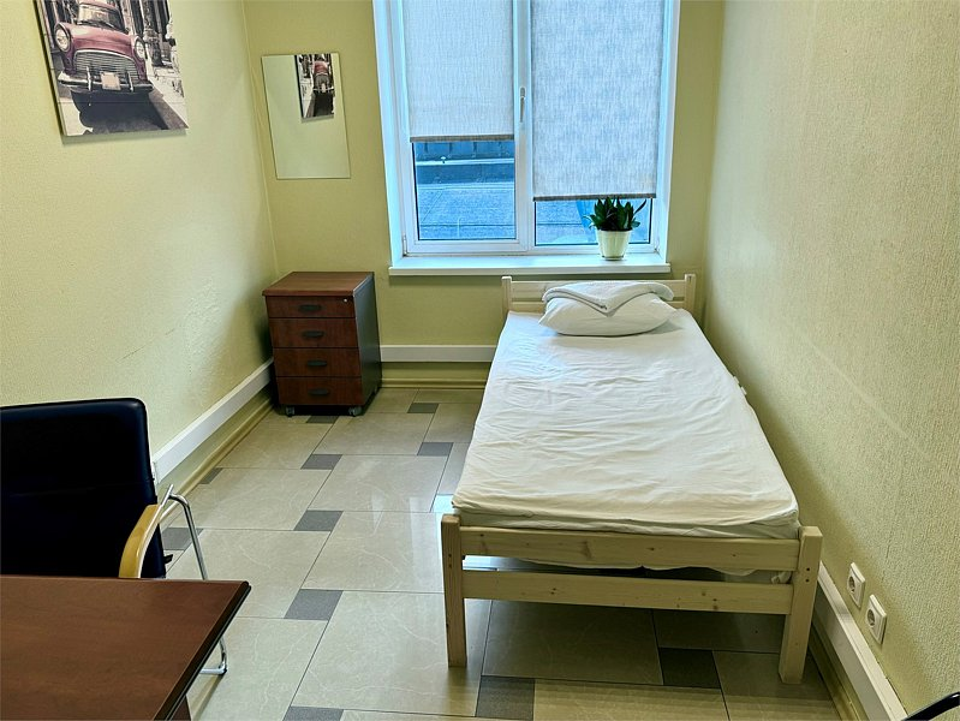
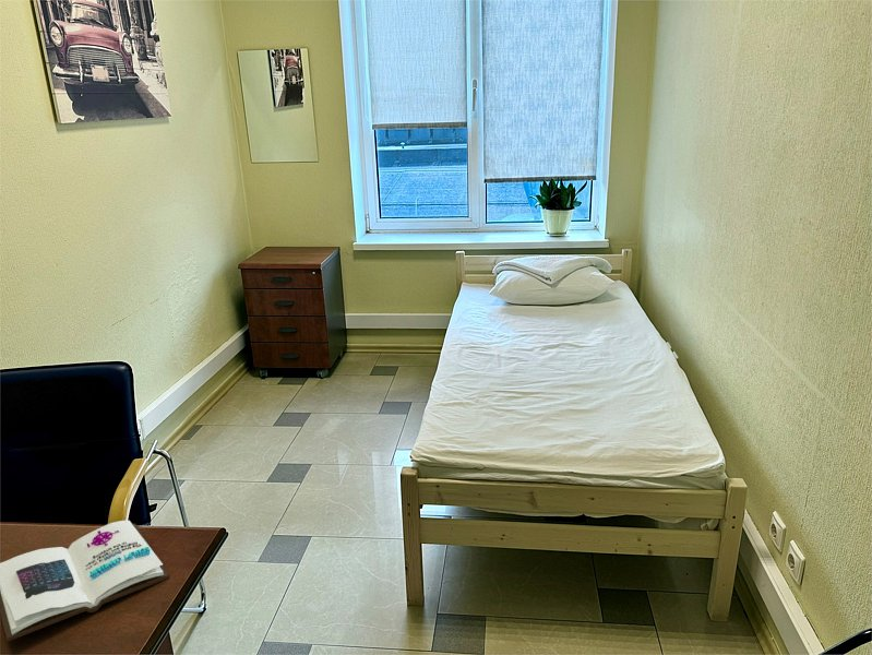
+ book [0,520,170,643]
